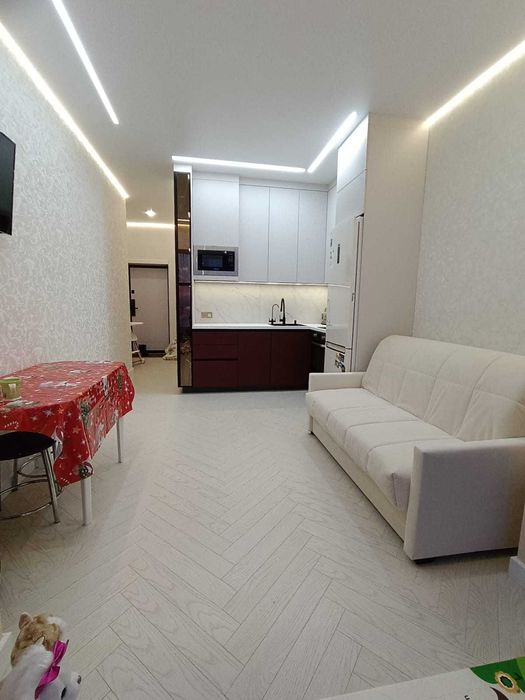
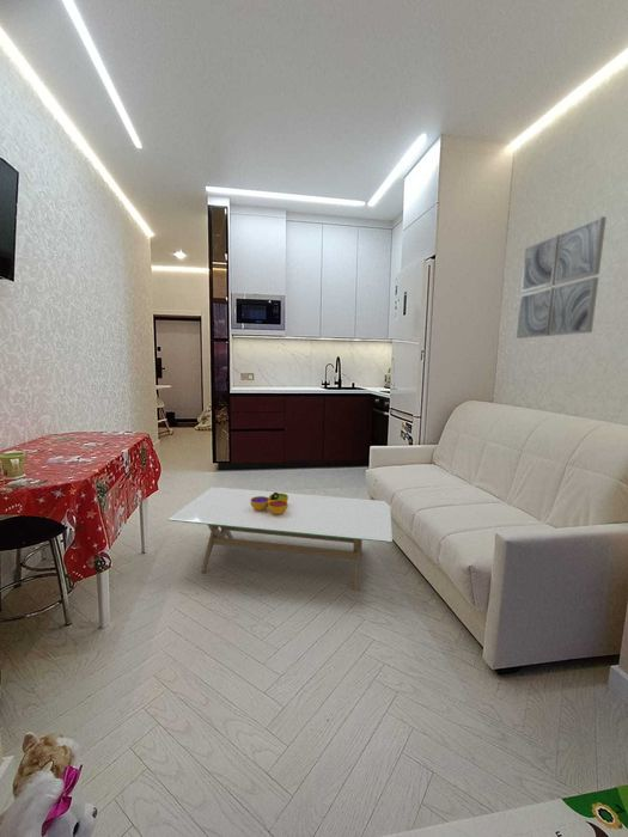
+ decorative bowl [250,491,288,514]
+ coffee table [166,485,394,592]
+ wall art [516,215,608,340]
